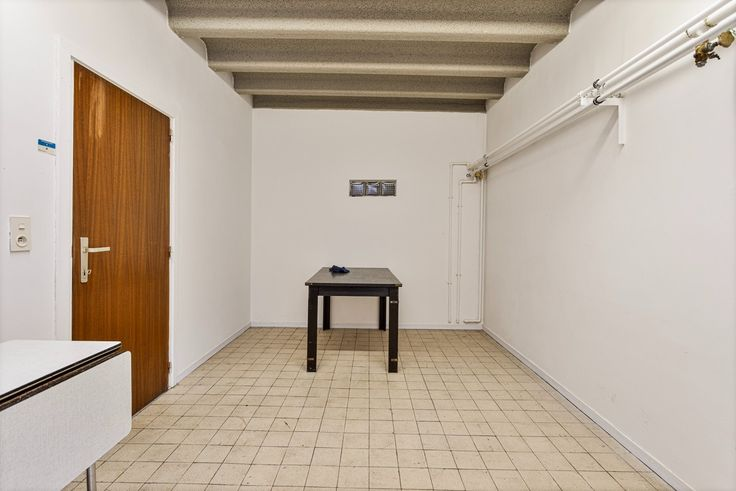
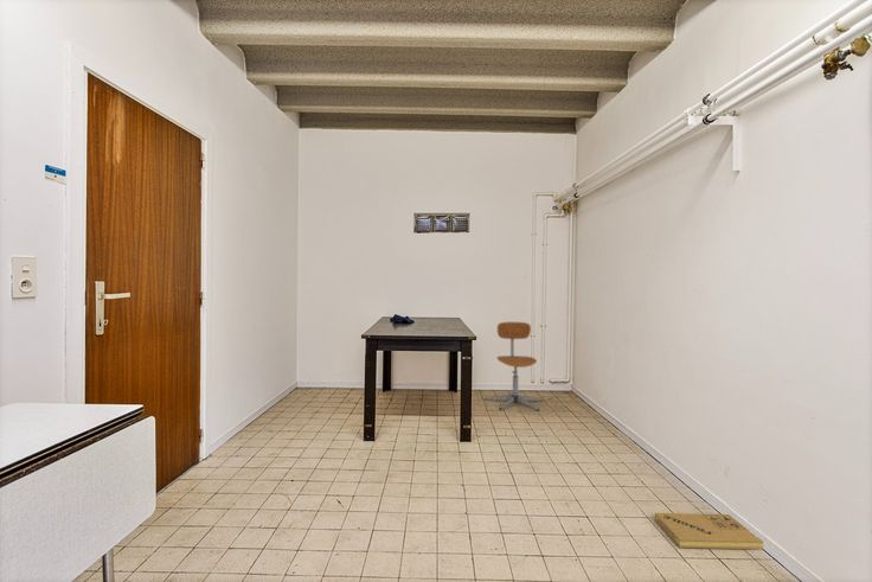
+ office chair [483,321,544,411]
+ cardboard box [654,512,764,550]
